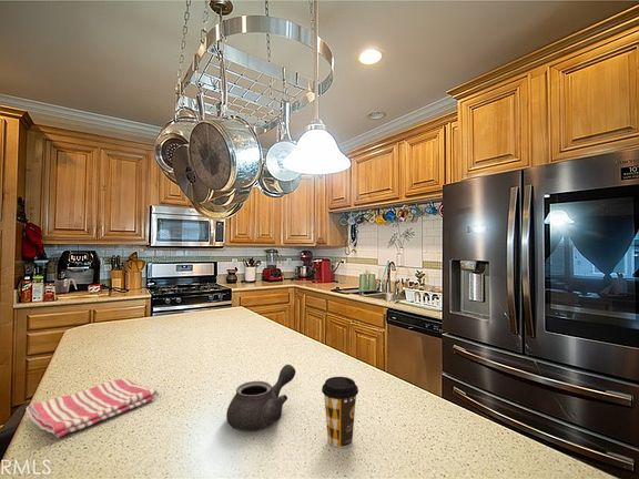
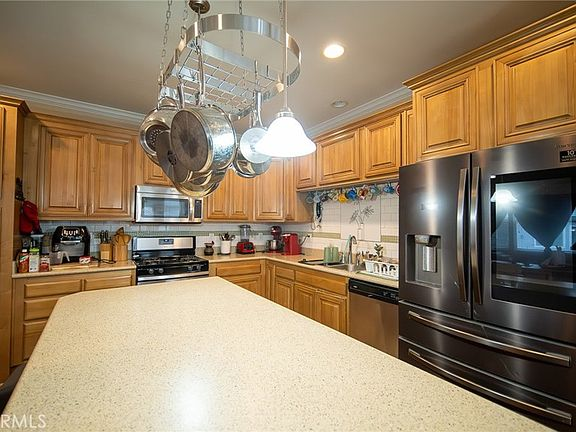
- dish towel [24,377,160,439]
- coffee cup [321,376,359,449]
- teapot [225,364,296,432]
